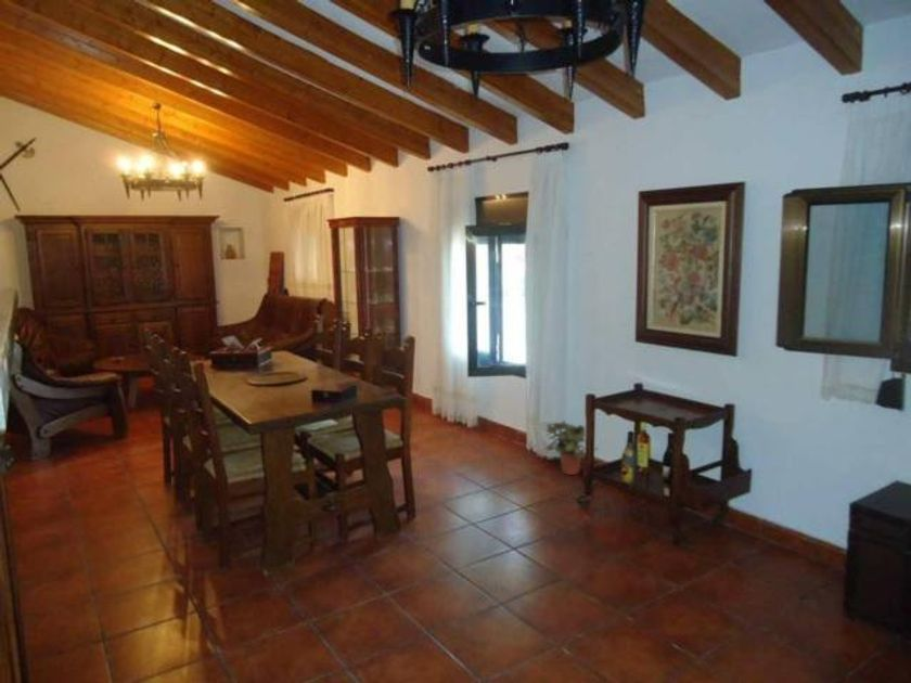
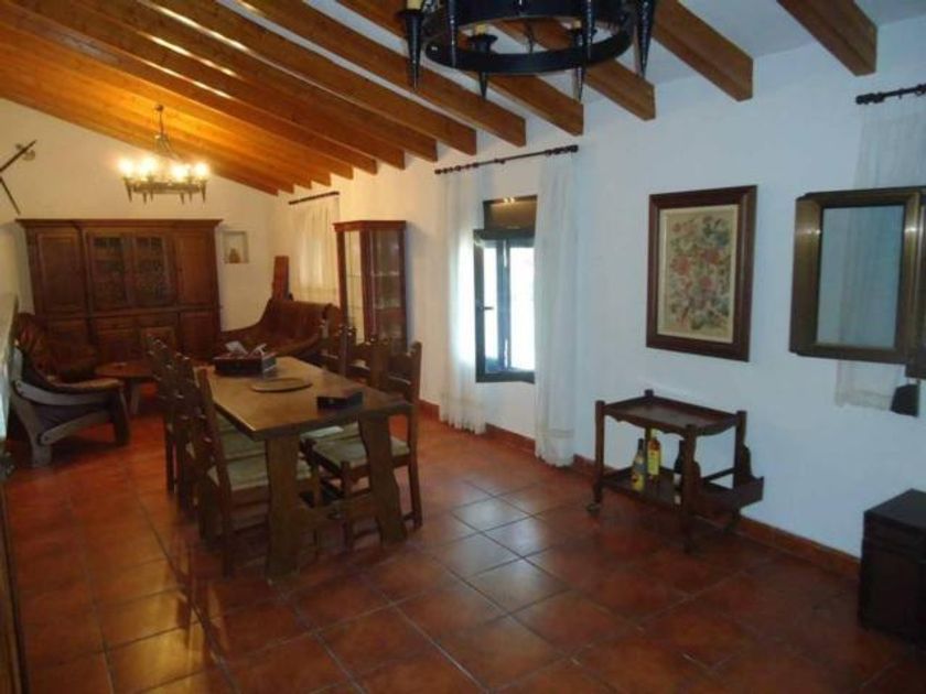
- potted plant [542,420,600,476]
